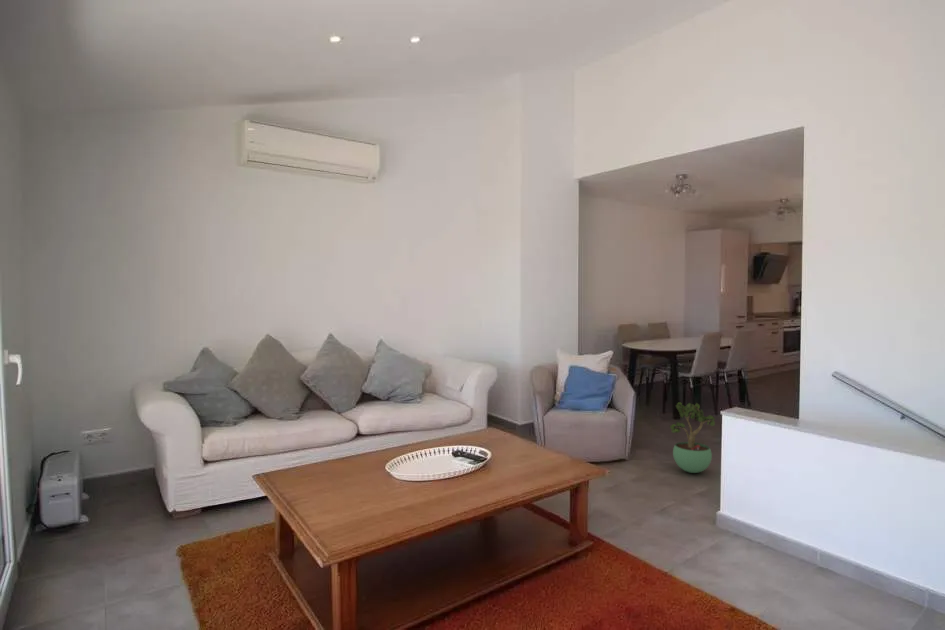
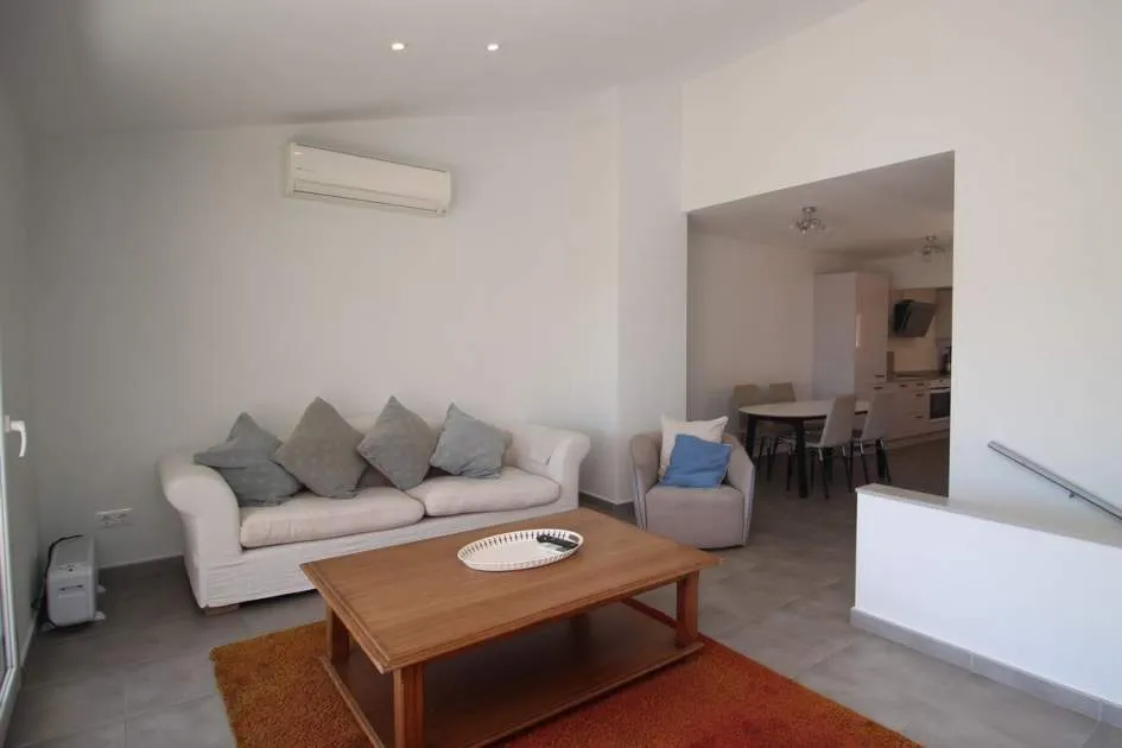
- potted plant [668,401,717,474]
